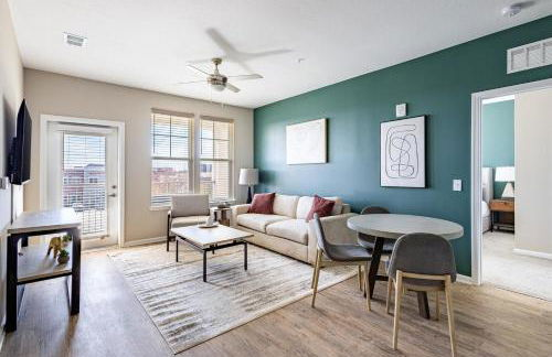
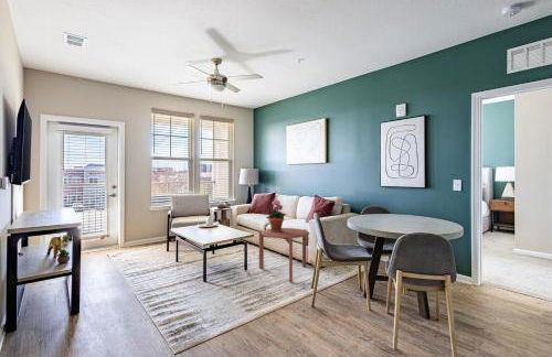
+ side table [258,227,310,283]
+ potted plant [265,198,287,232]
